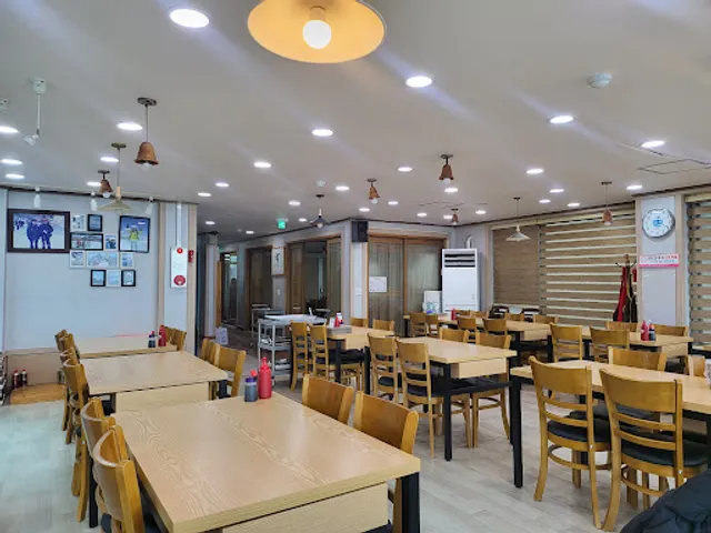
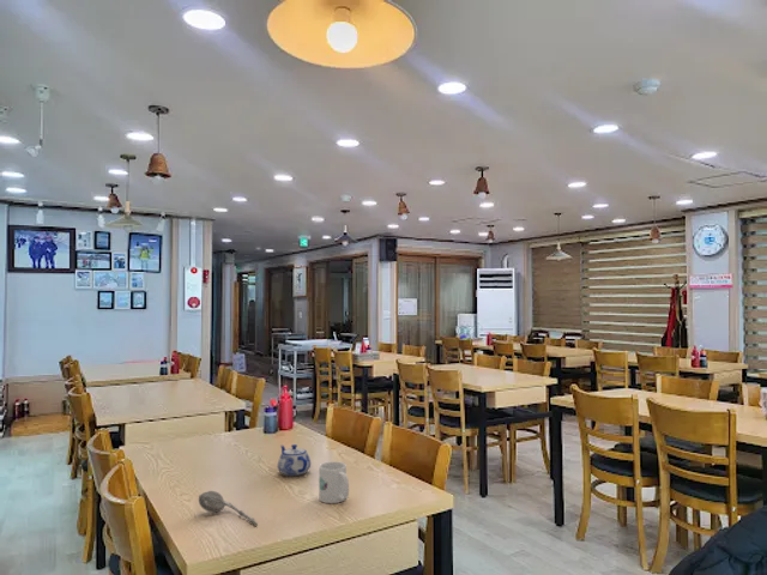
+ teapot [277,443,312,477]
+ mug [318,460,350,504]
+ spoon [198,490,259,527]
